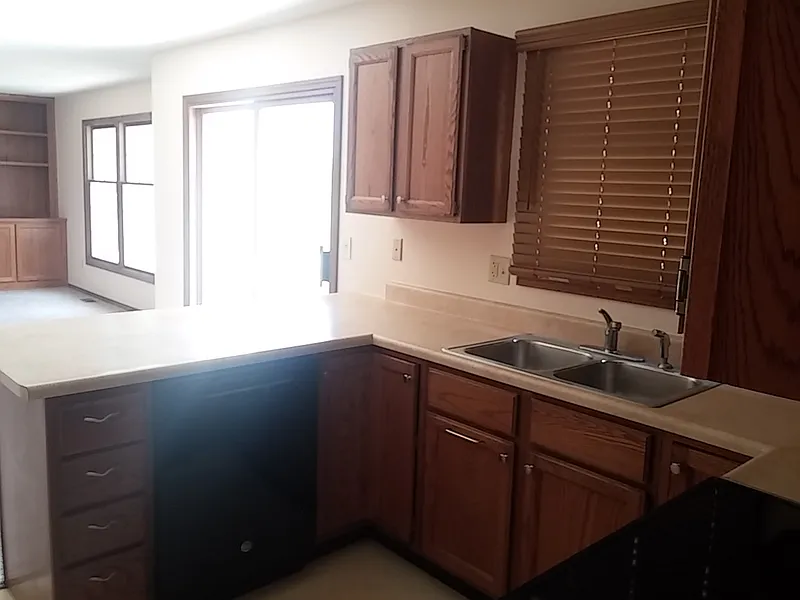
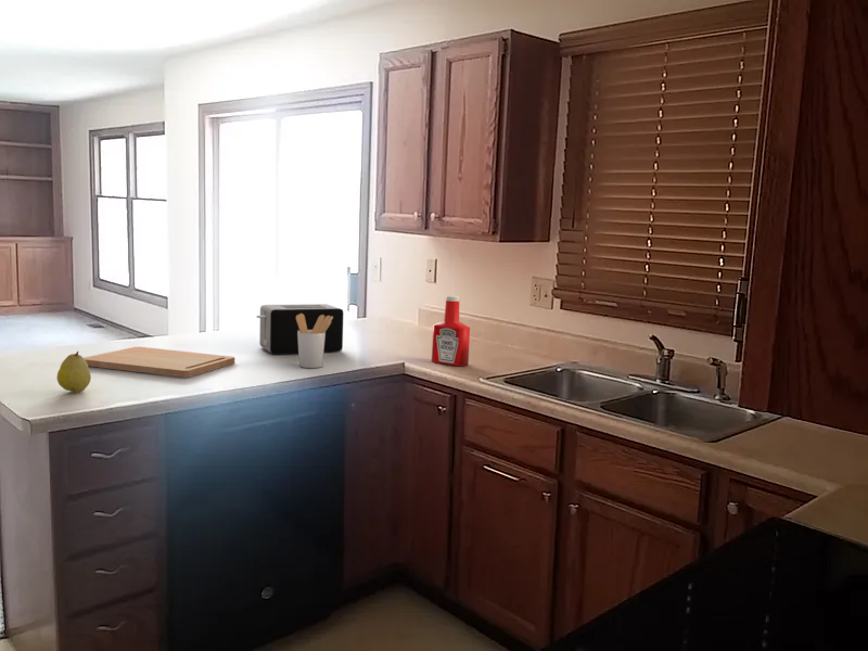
+ toaster [256,303,344,355]
+ cutting board [82,346,235,378]
+ utensil holder [296,314,333,369]
+ fruit [55,350,92,394]
+ soap bottle [431,294,471,367]
